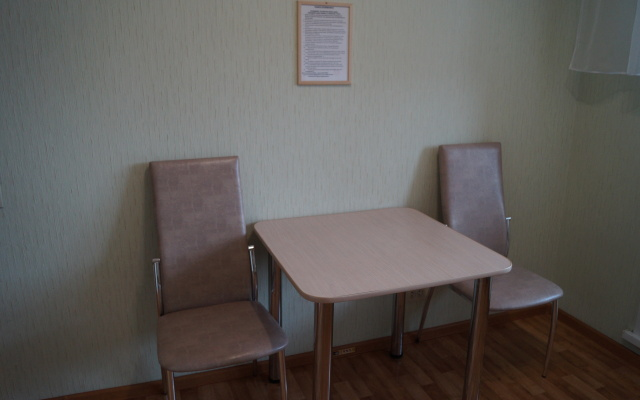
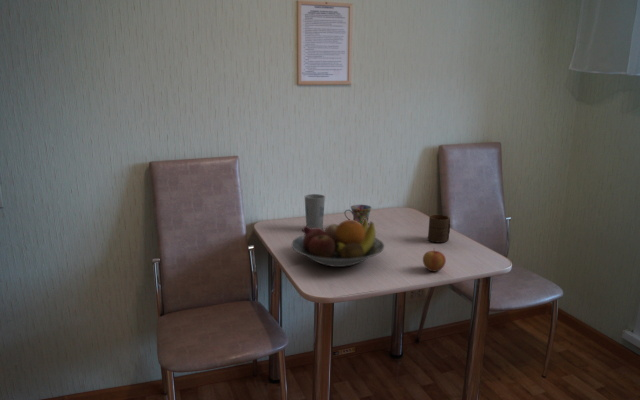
+ apple [422,248,447,272]
+ cup [304,193,326,229]
+ cup [427,214,451,244]
+ mug [344,204,373,227]
+ fruit bowl [291,218,385,268]
